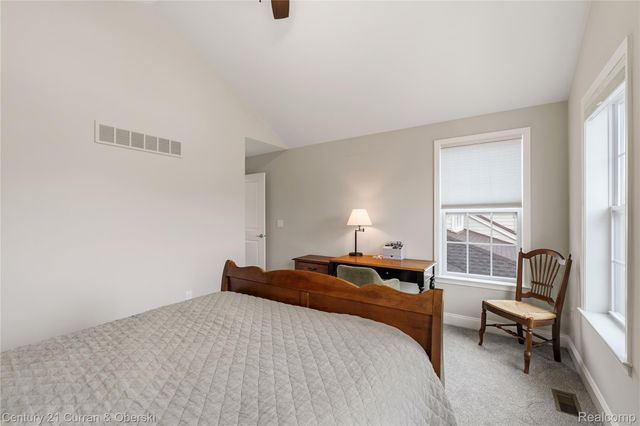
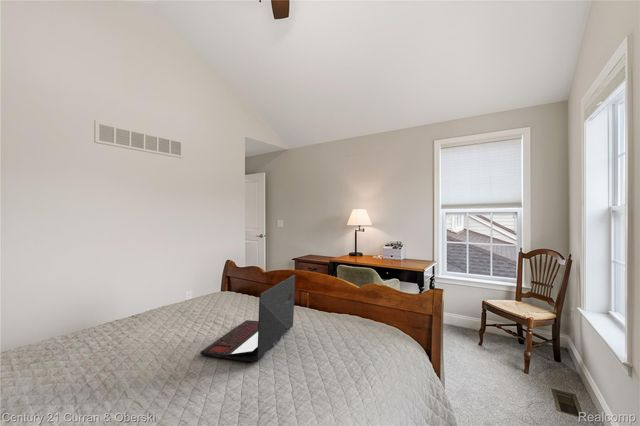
+ laptop [199,274,296,363]
